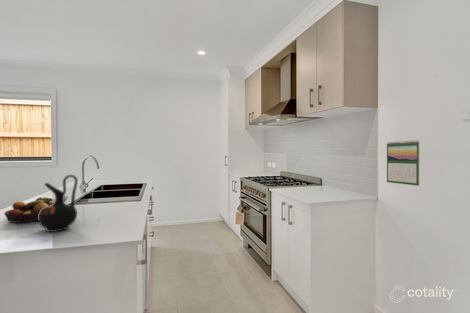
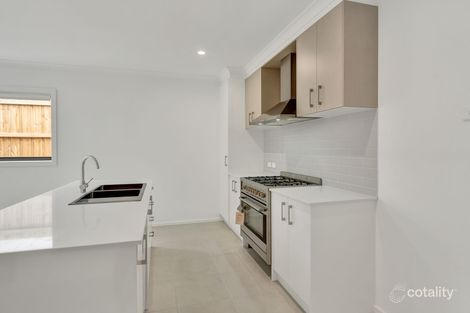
- calendar [386,139,420,187]
- ceramic jug [38,174,79,233]
- fruit bowl [3,195,69,224]
